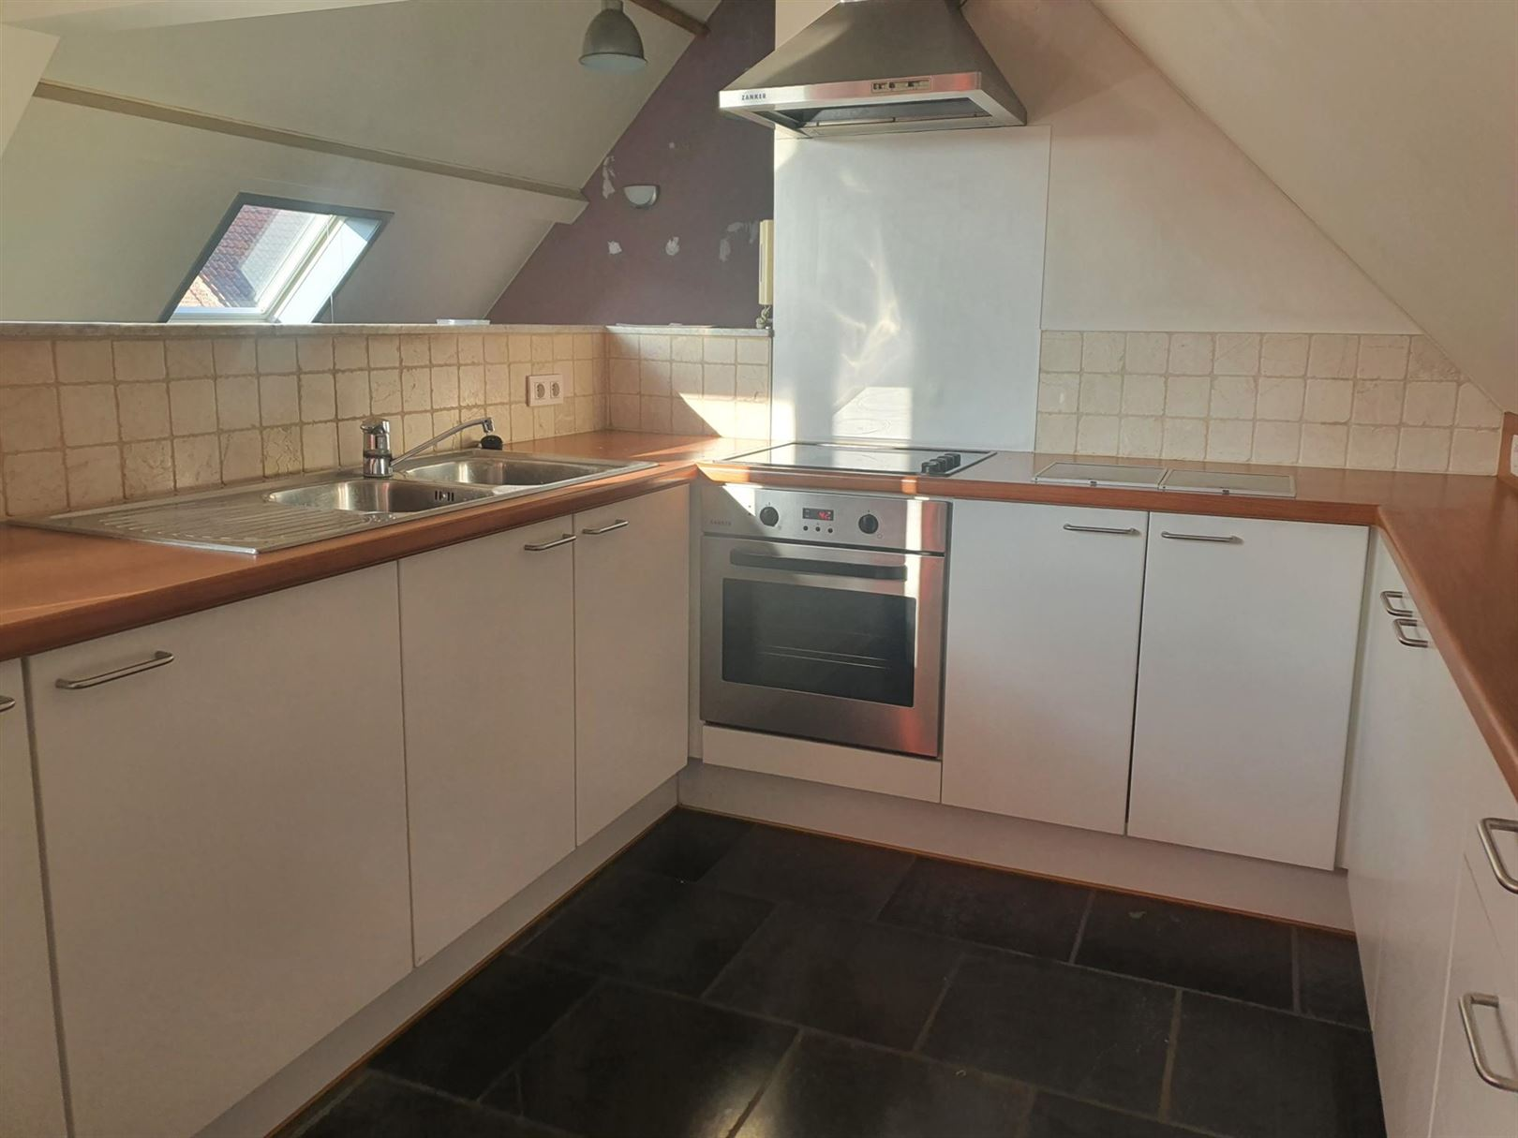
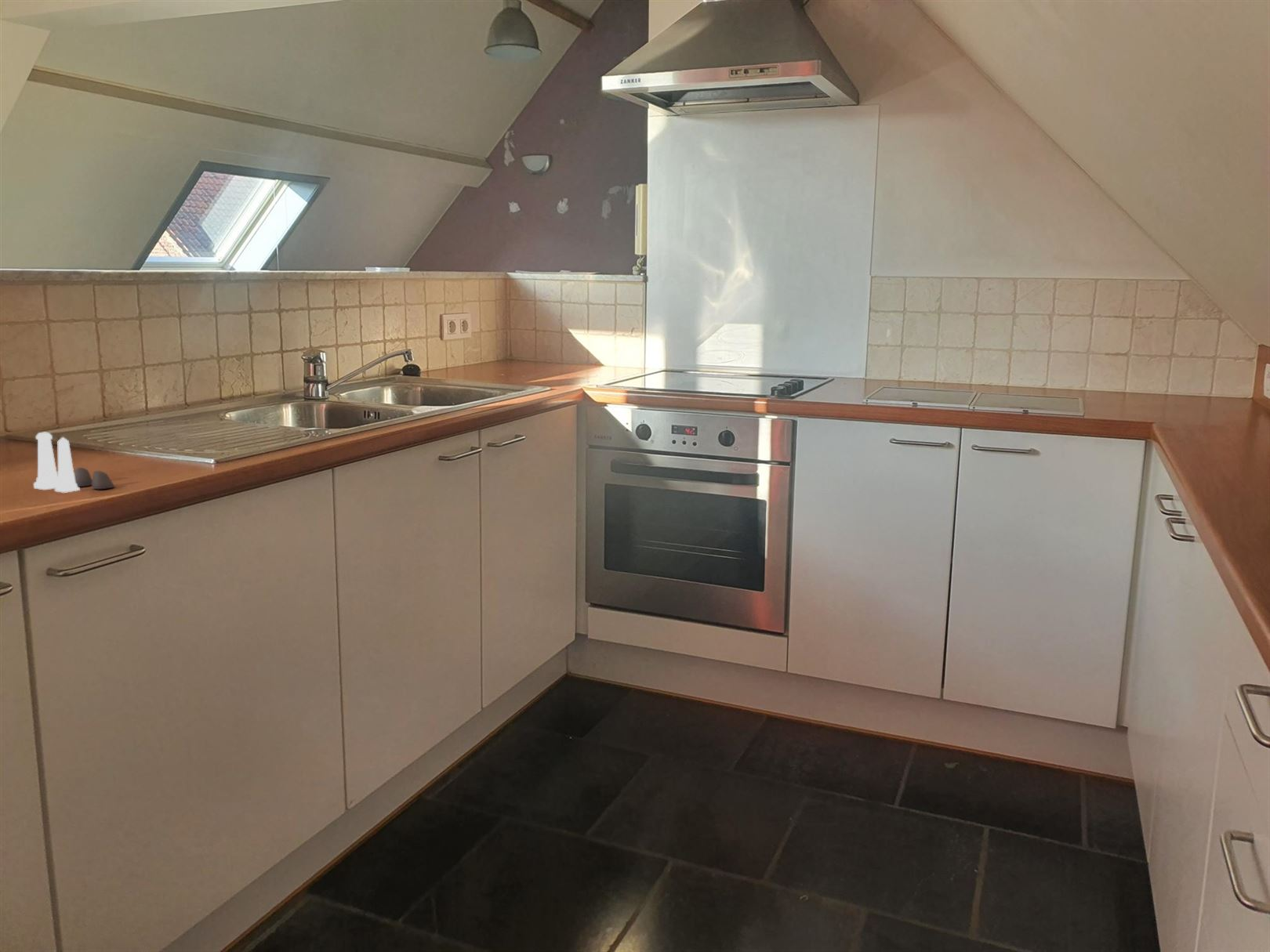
+ salt and pepper shaker set [33,432,116,494]
